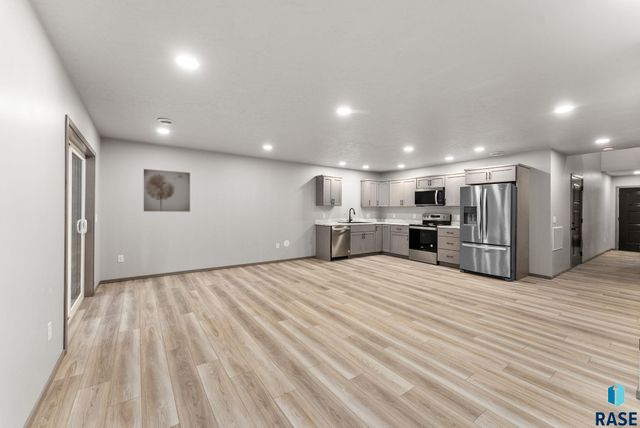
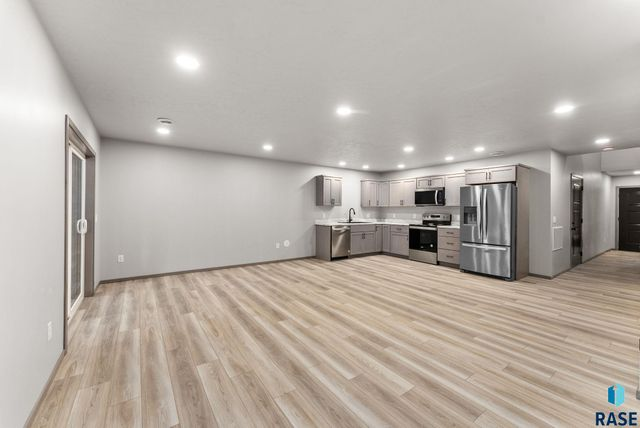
- wall art [143,168,191,213]
